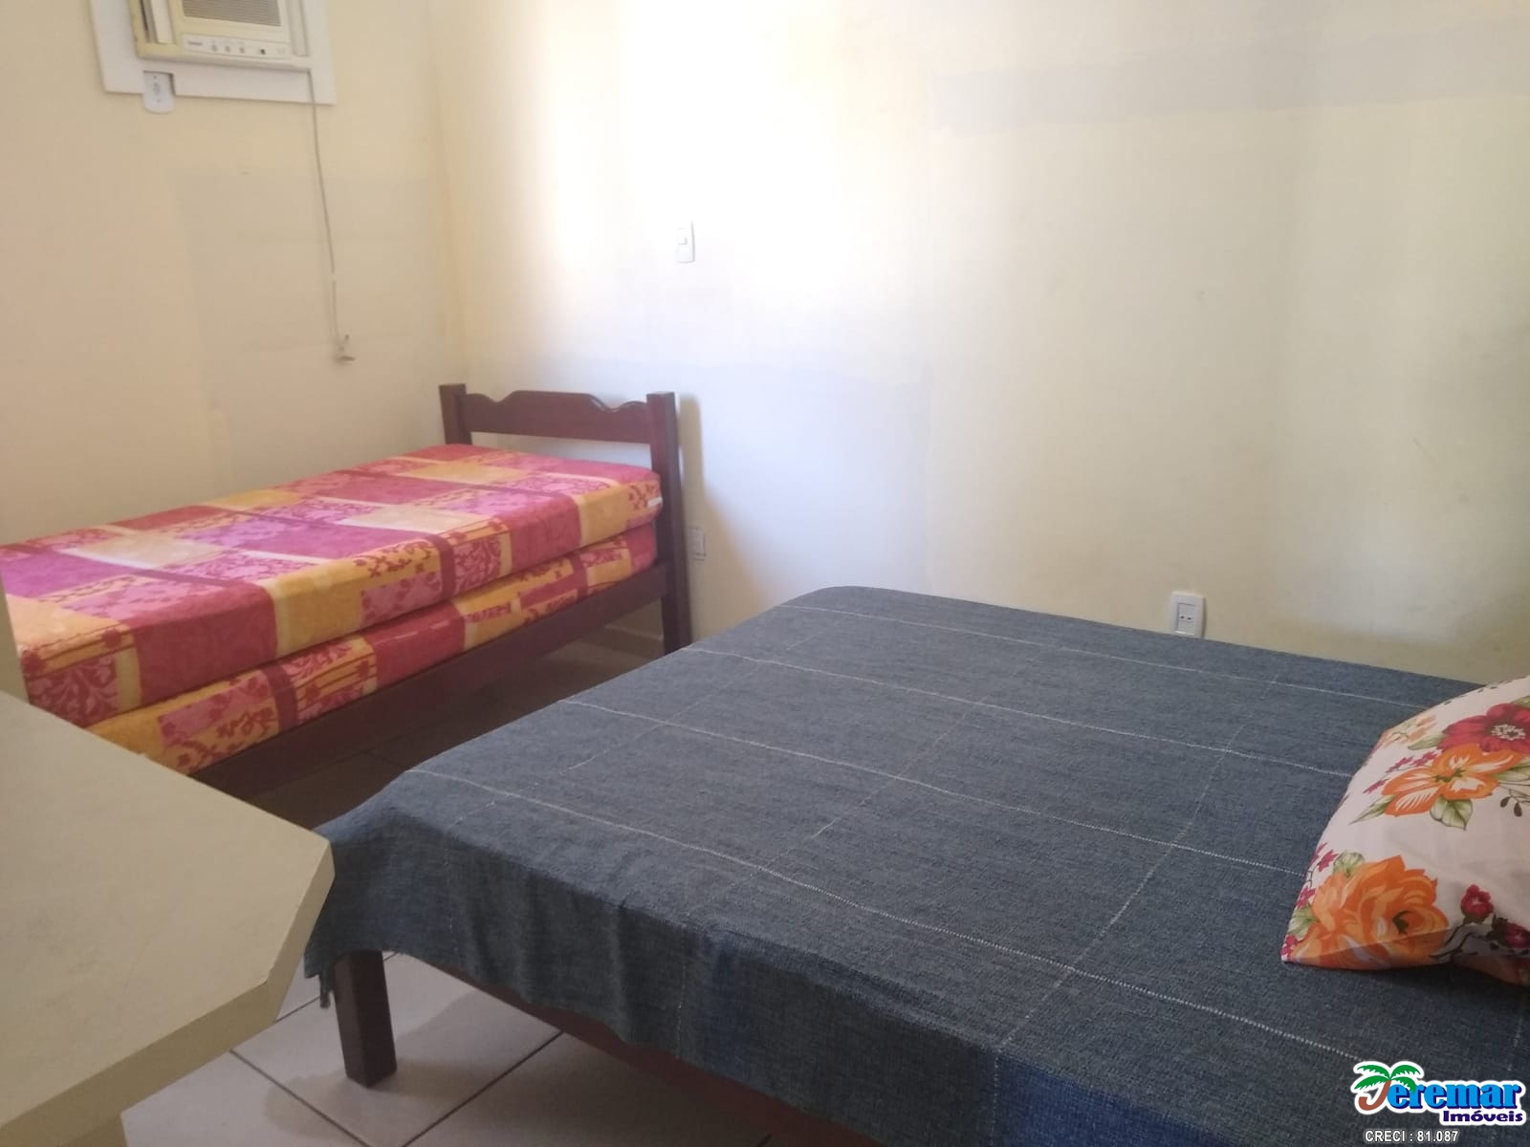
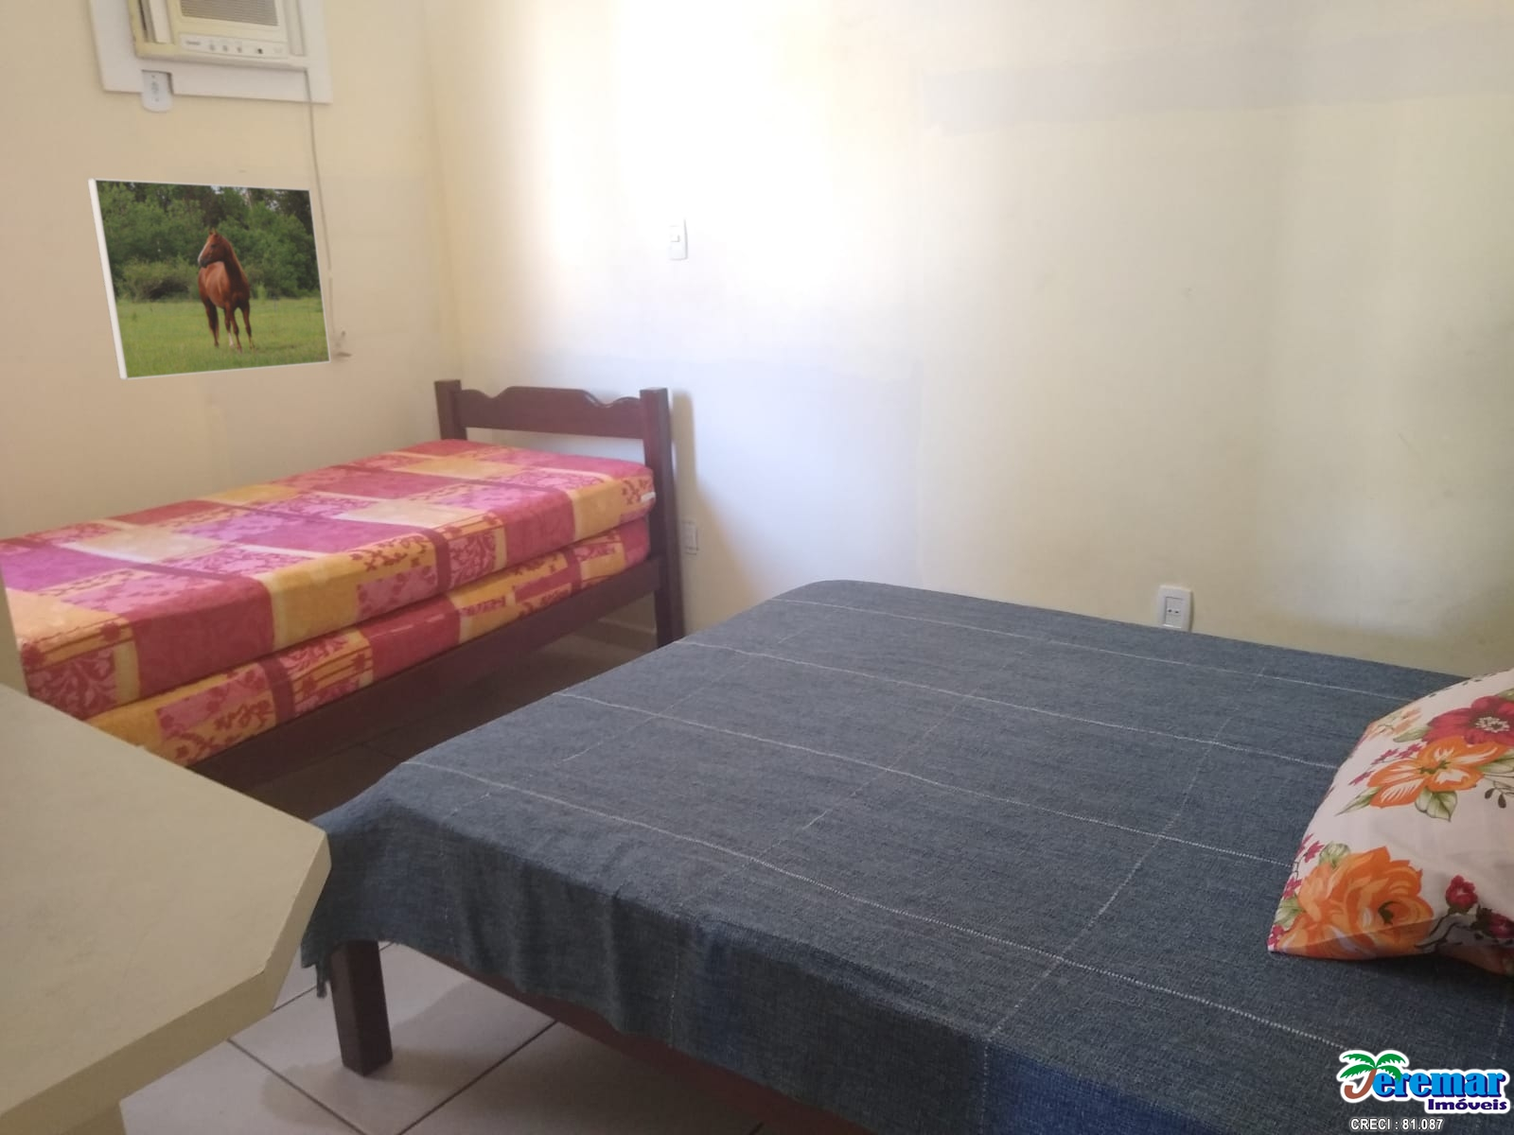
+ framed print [86,176,333,382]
